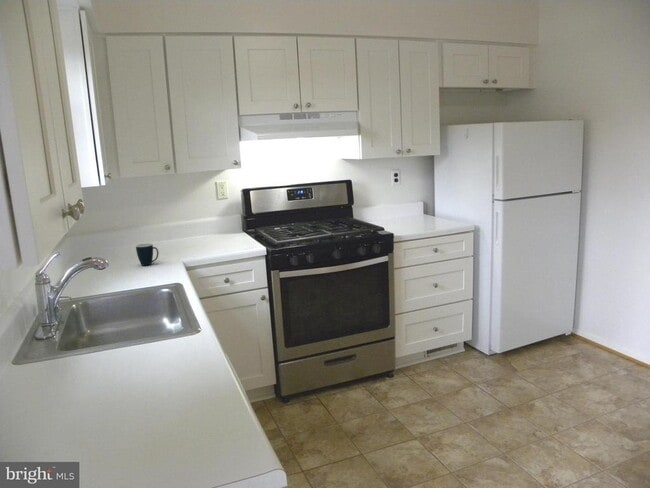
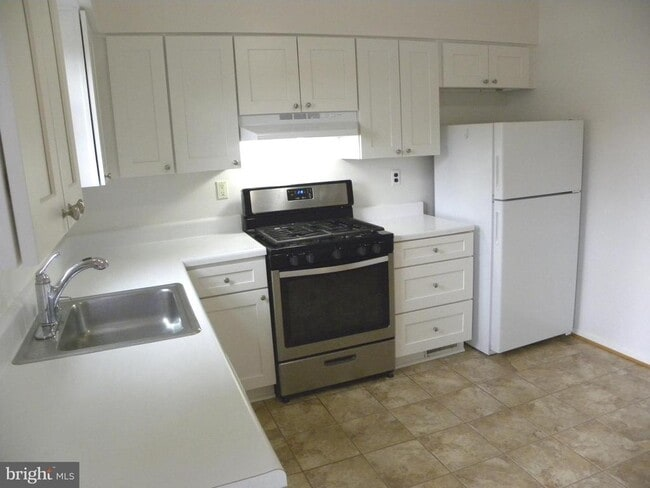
- mug [135,242,159,266]
